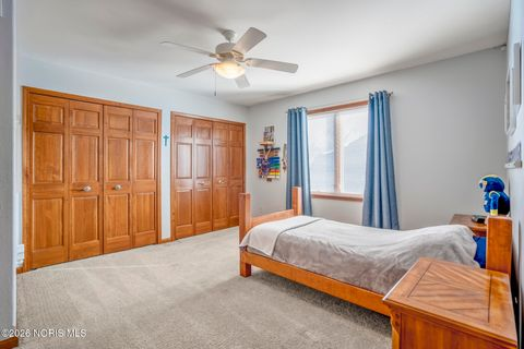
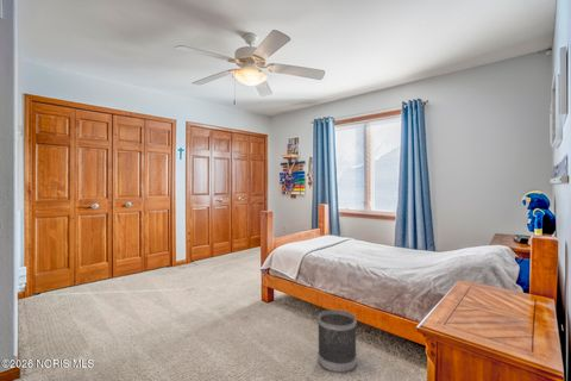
+ wastebasket [316,308,358,374]
